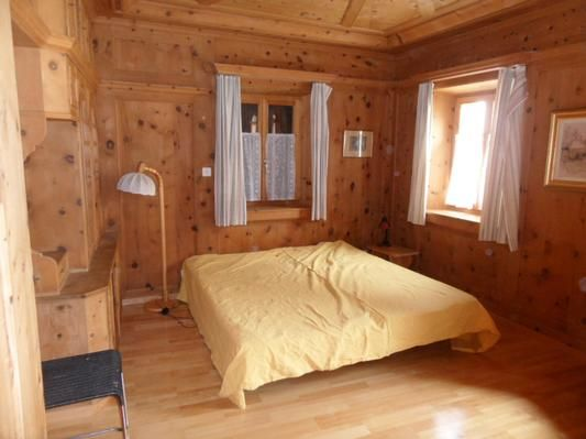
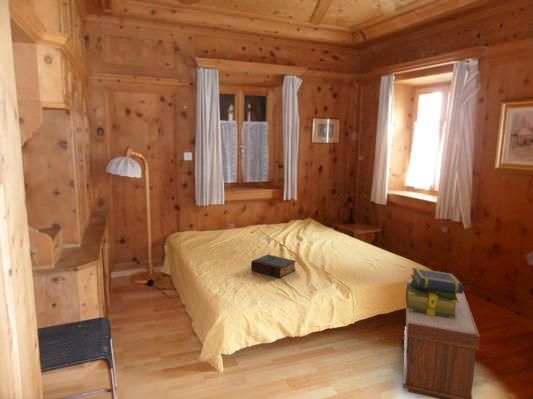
+ stack of books [405,267,465,319]
+ book [250,254,297,279]
+ bench [402,278,481,399]
